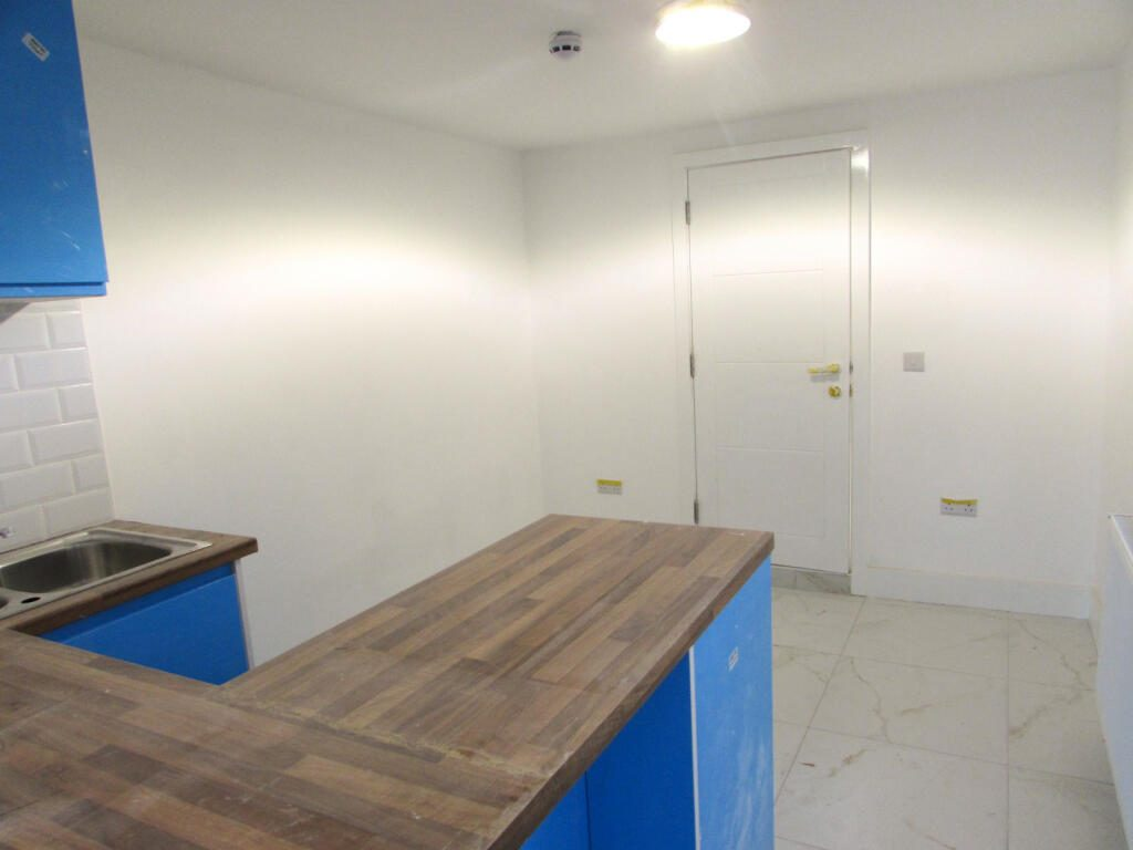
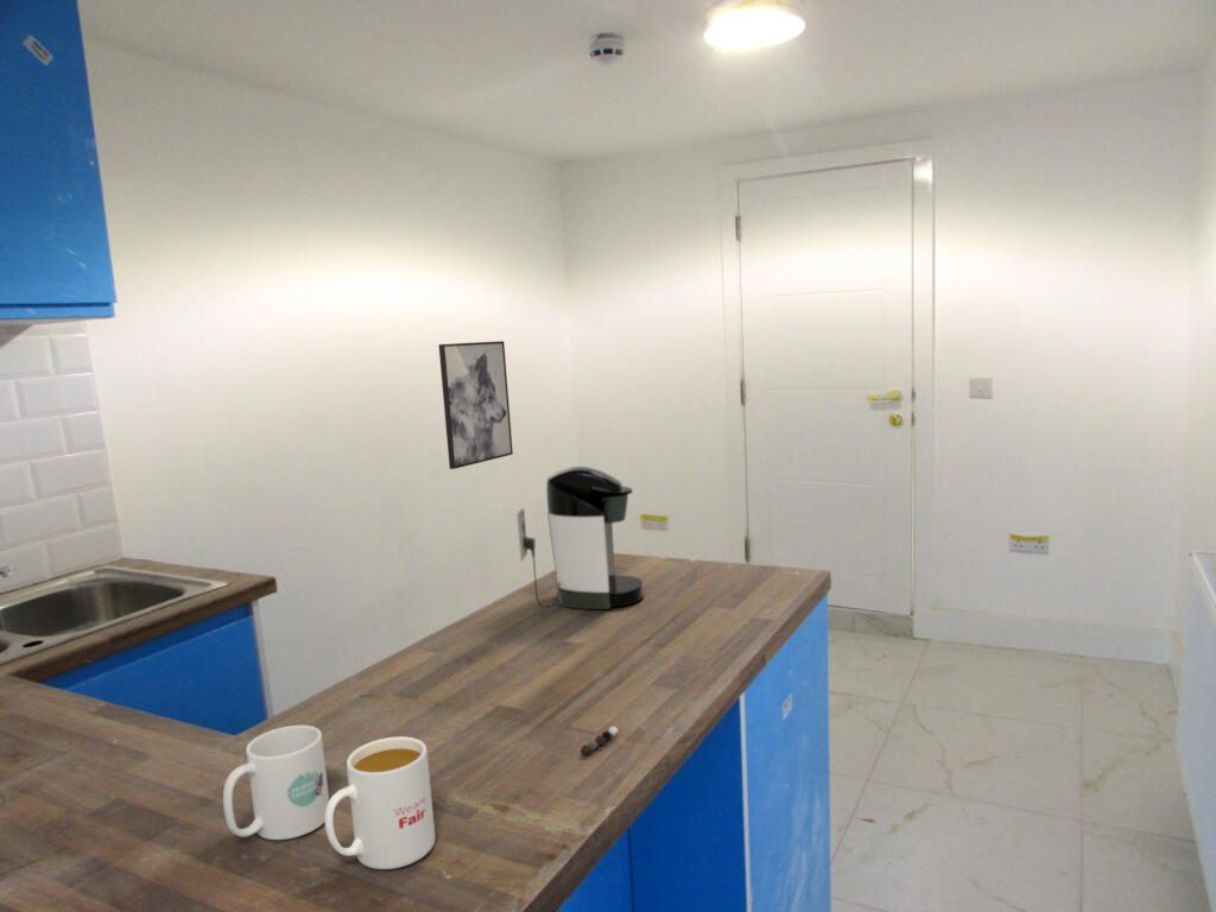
+ pepper shaker [580,726,620,756]
+ mug [222,724,330,841]
+ mug [324,735,436,870]
+ wall art [437,340,514,470]
+ coffee maker [515,466,645,610]
